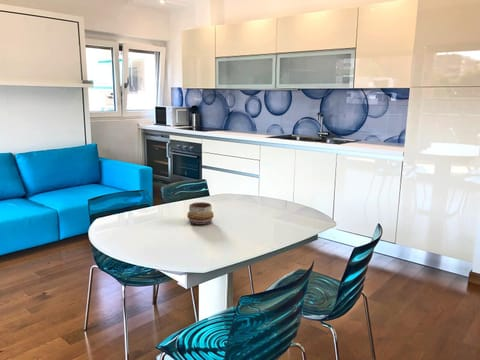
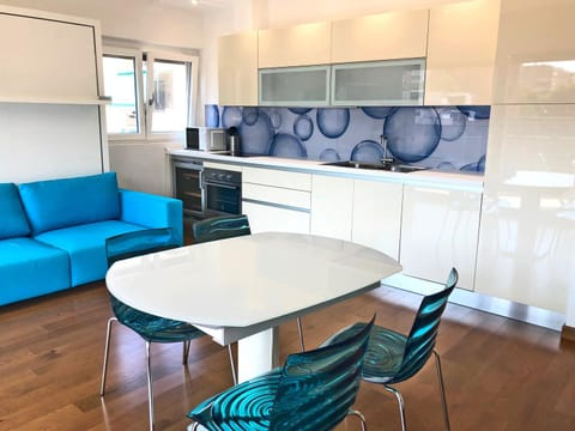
- decorative bowl [186,201,215,226]
